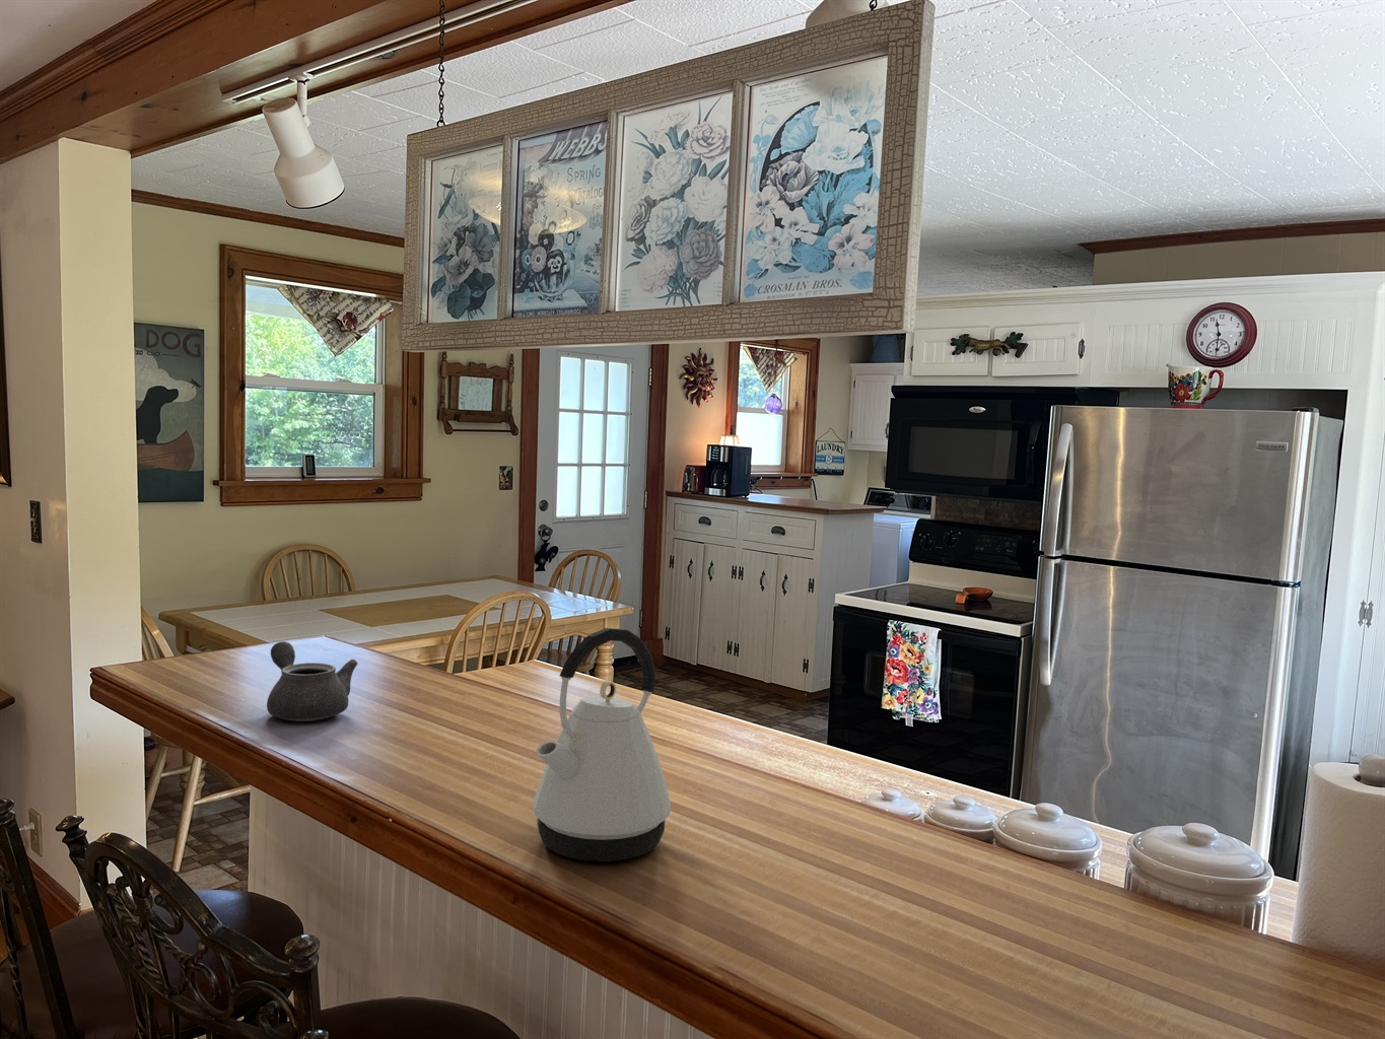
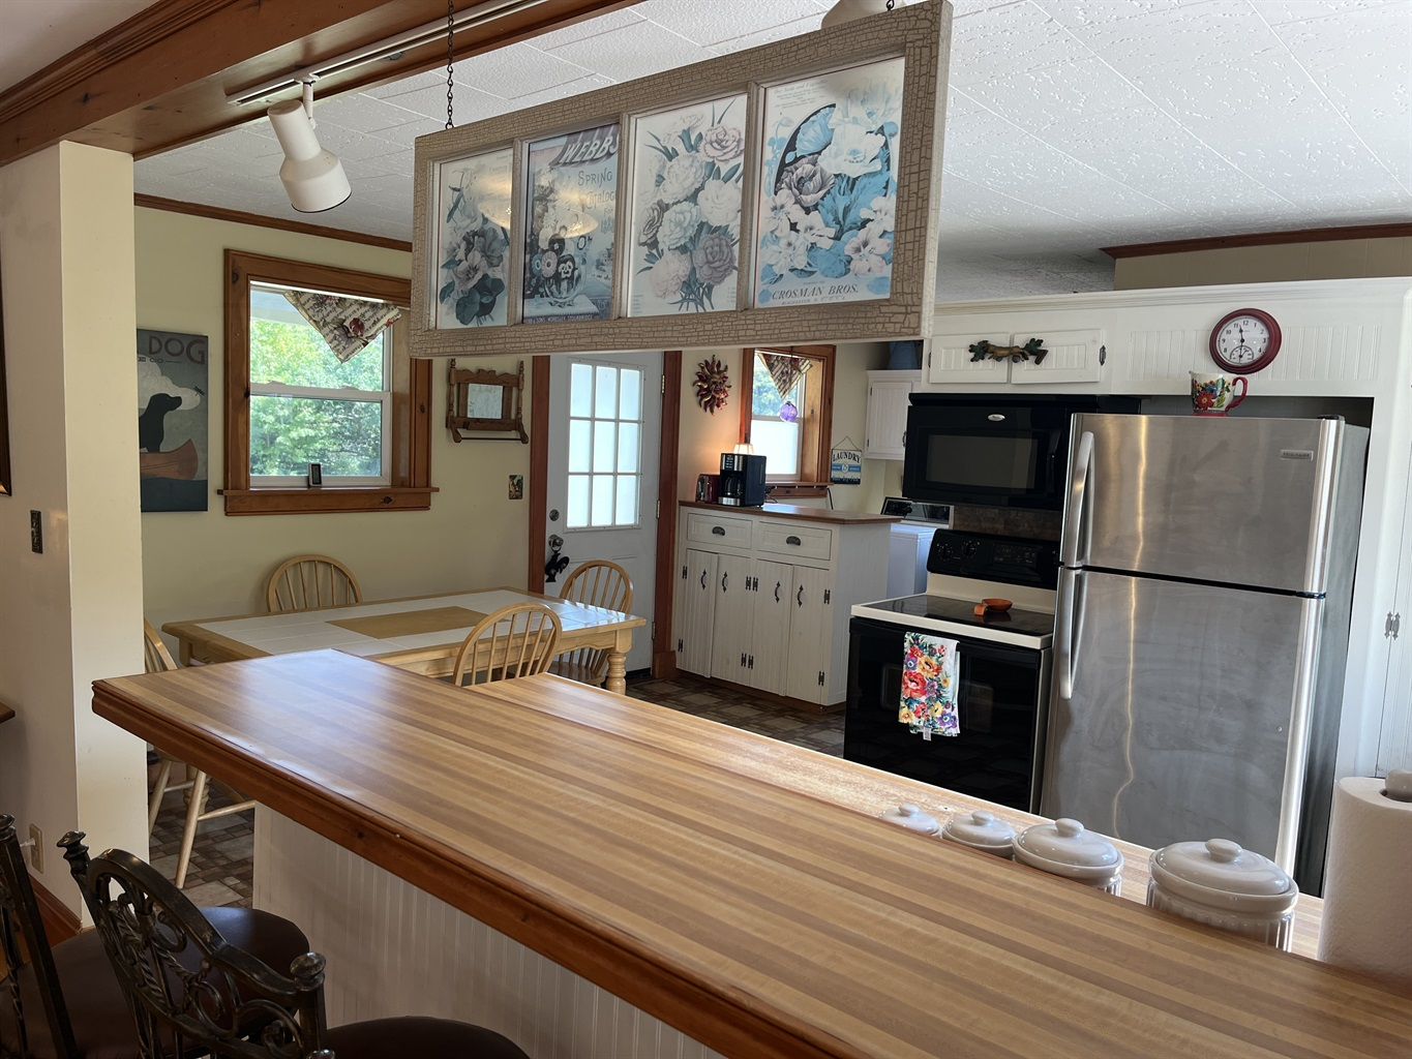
- teapot [266,641,358,722]
- kettle [532,628,671,862]
